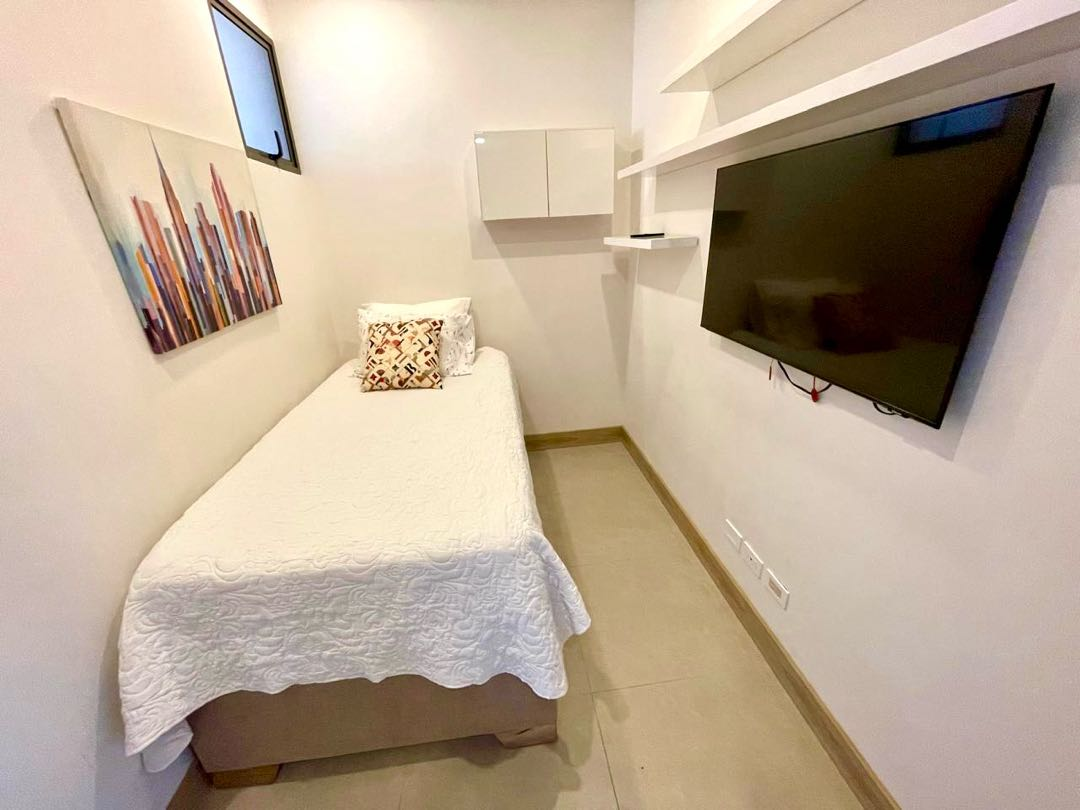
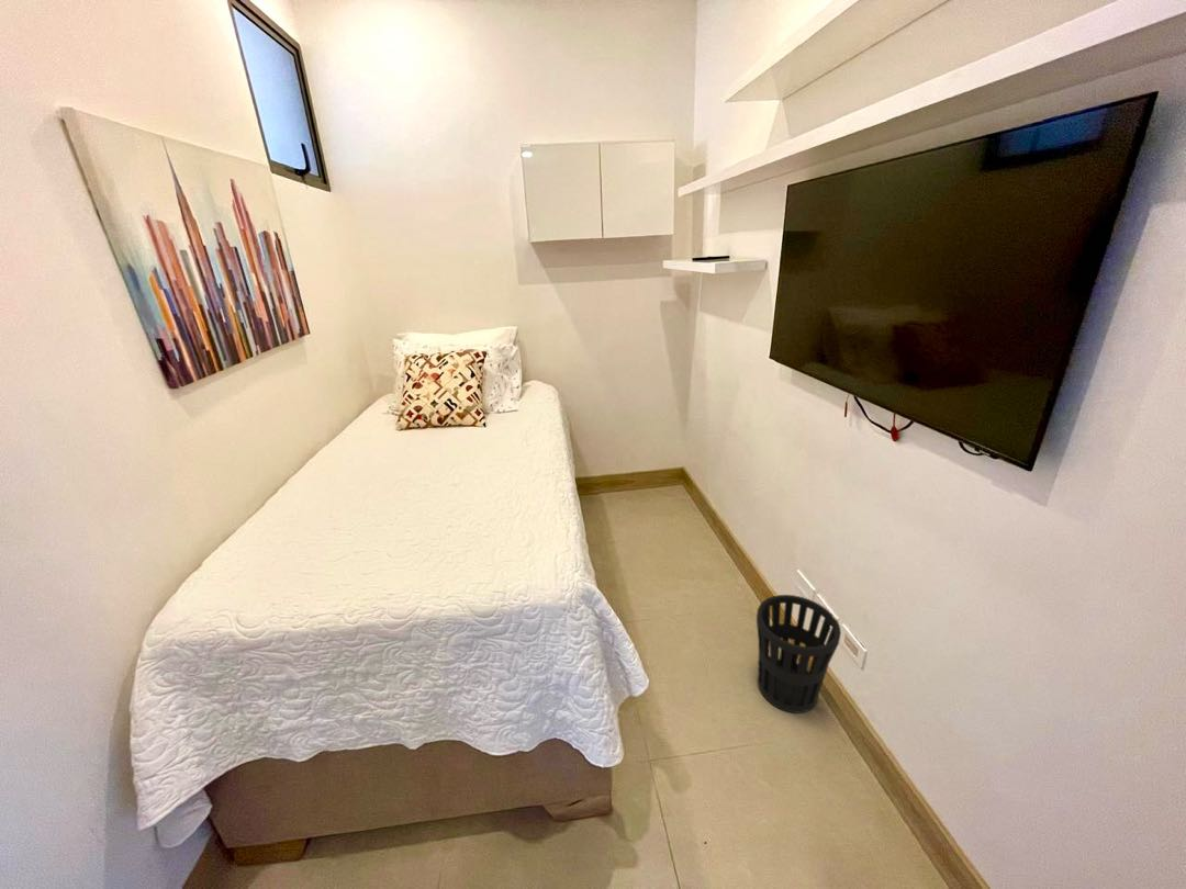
+ wastebasket [756,594,842,714]
